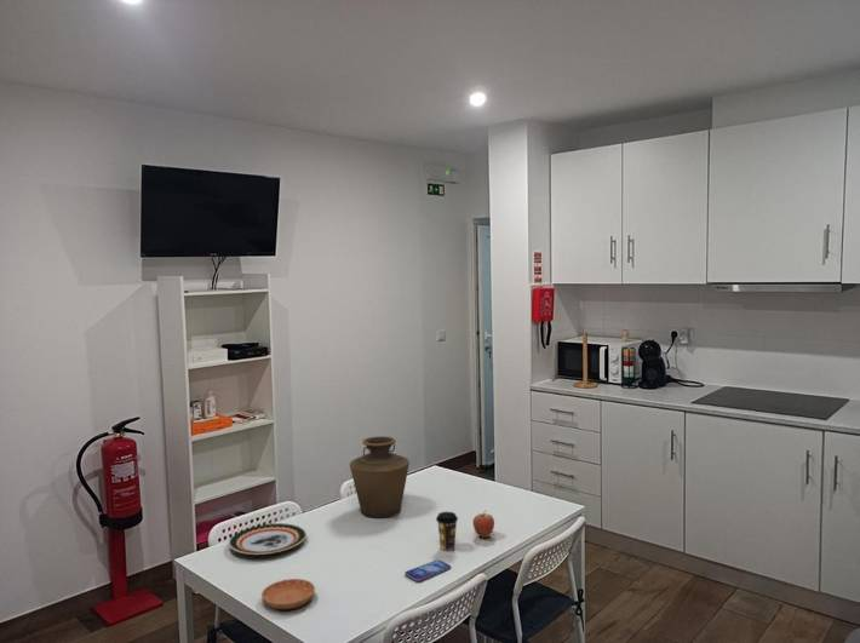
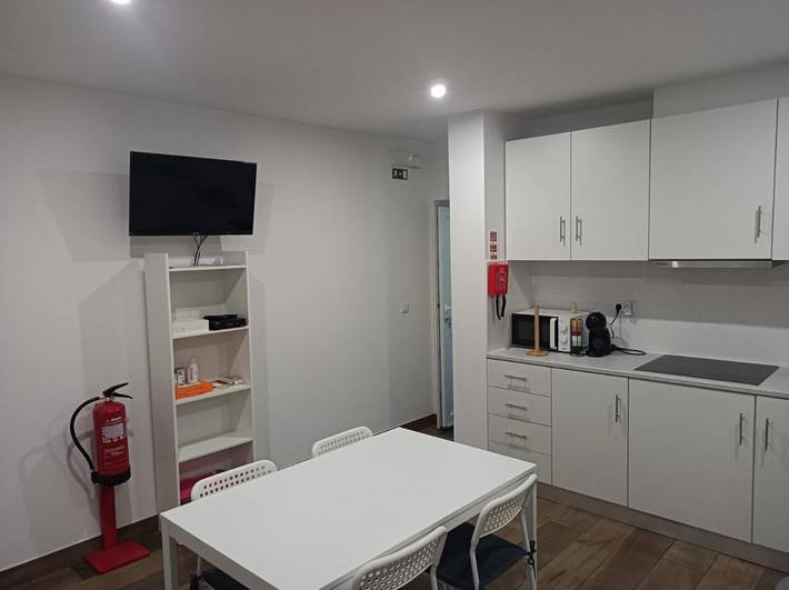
- vase [349,435,411,518]
- coffee cup [435,511,459,552]
- plate [228,522,308,556]
- smartphone [403,559,452,582]
- saucer [260,578,316,610]
- fruit [472,509,495,539]
